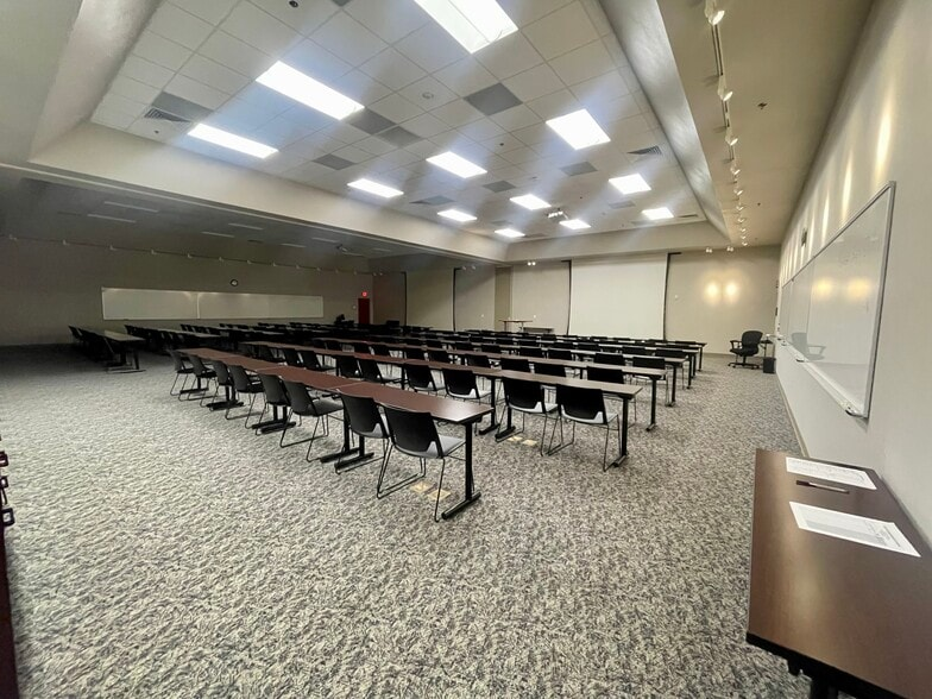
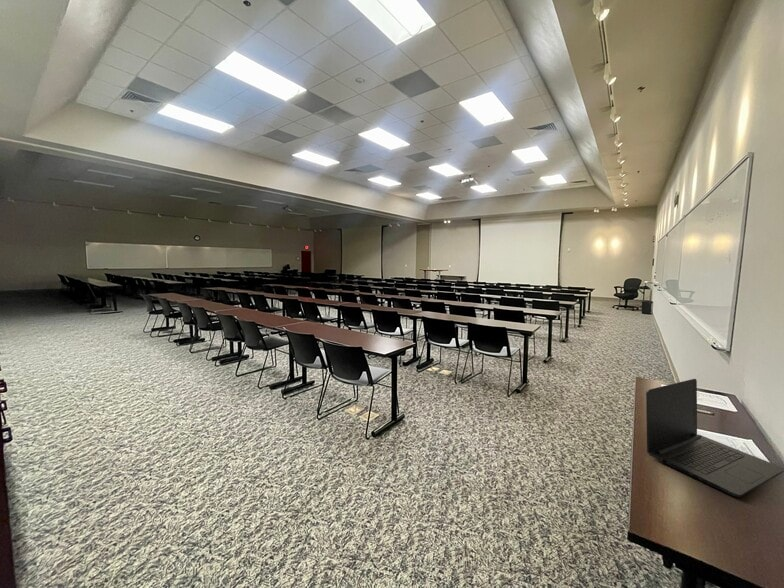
+ laptop [645,378,784,498]
